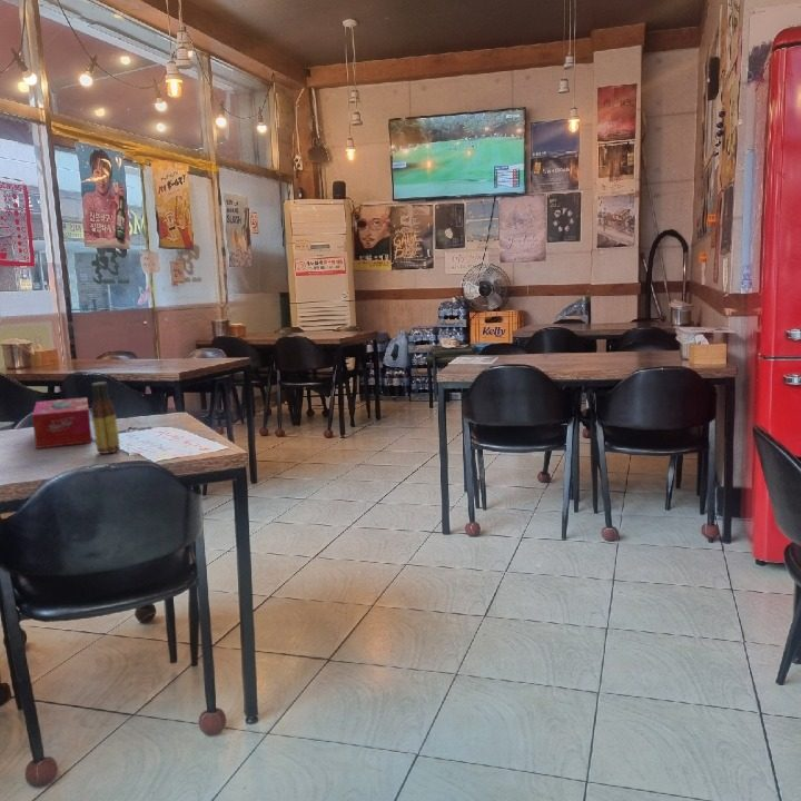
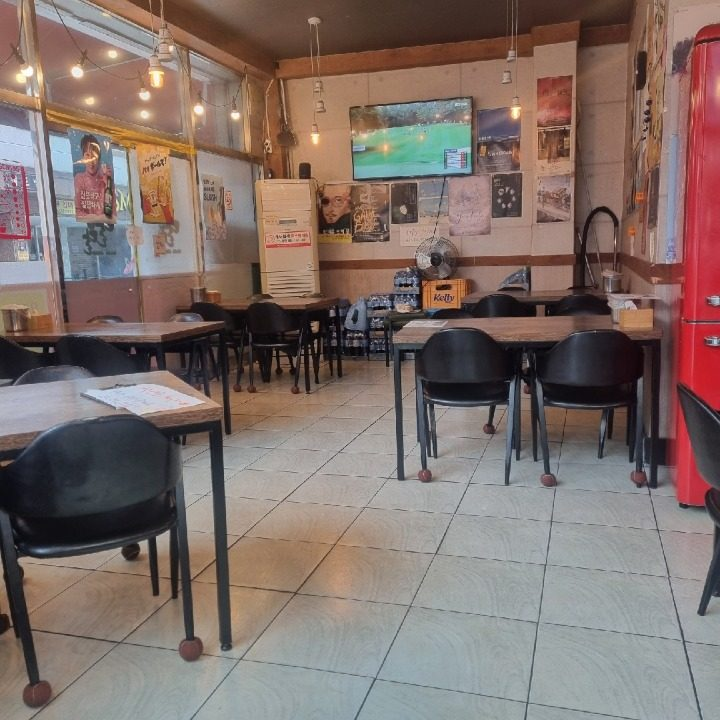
- tissue box [31,396,93,449]
- sauce bottle [90,380,121,455]
